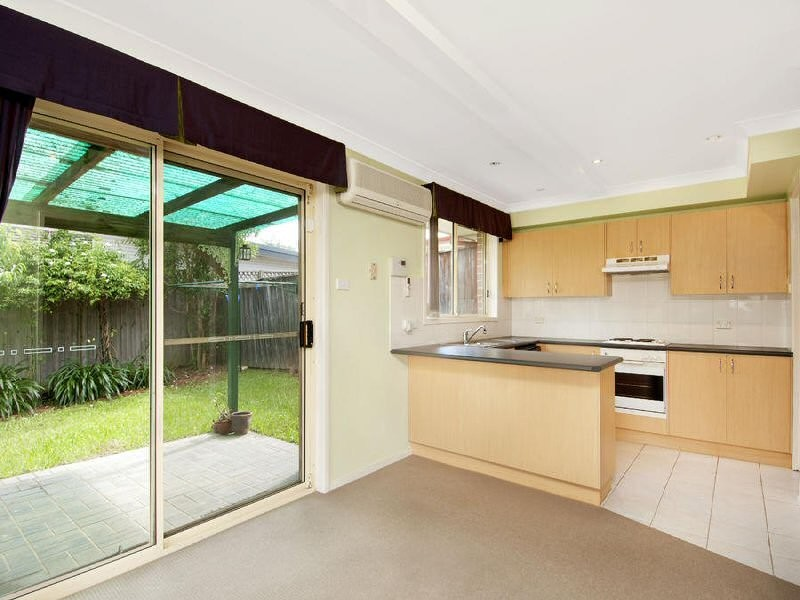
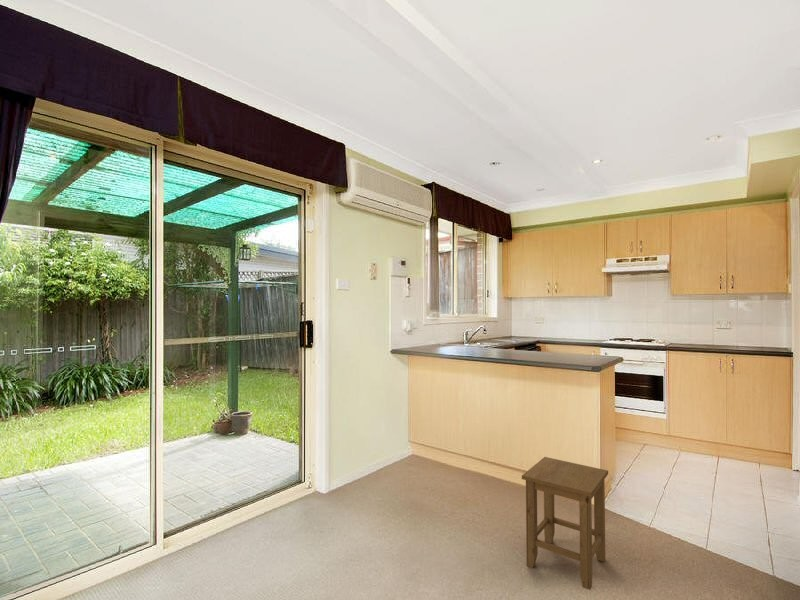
+ stool [521,456,609,591]
